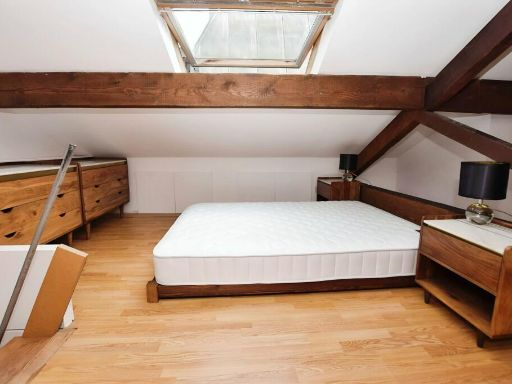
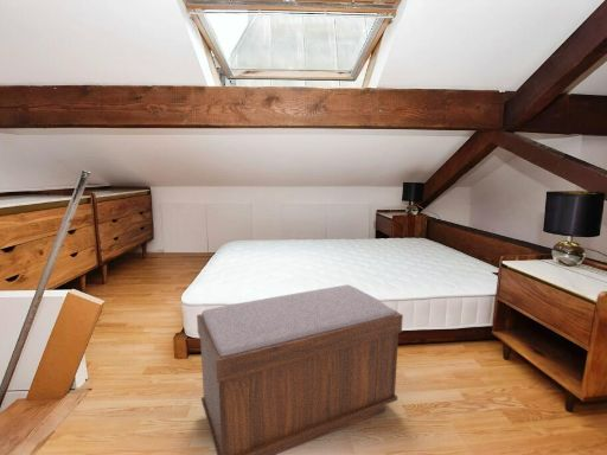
+ bench [196,283,404,455]
